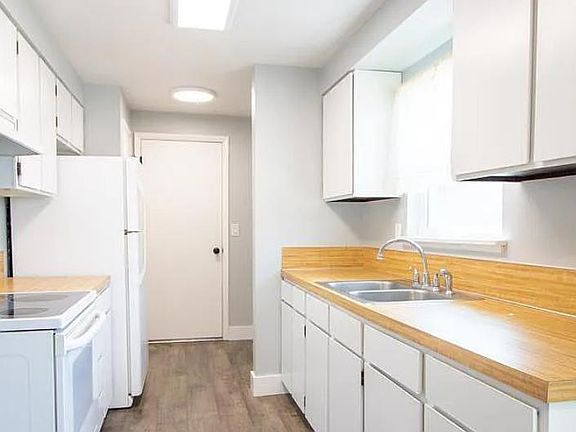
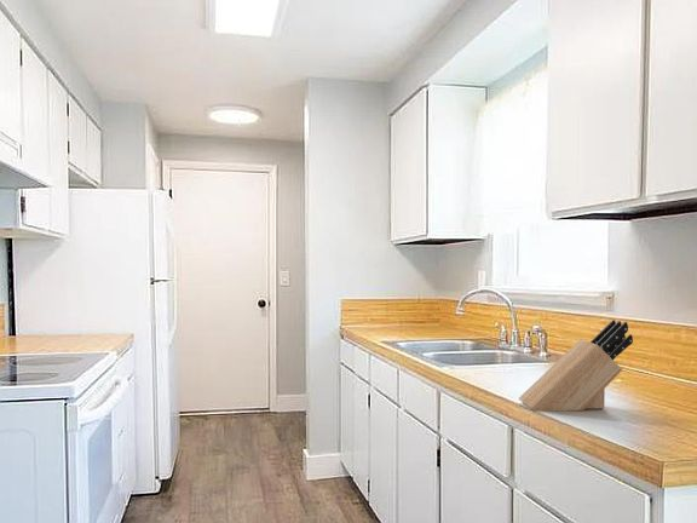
+ knife block [518,318,634,413]
